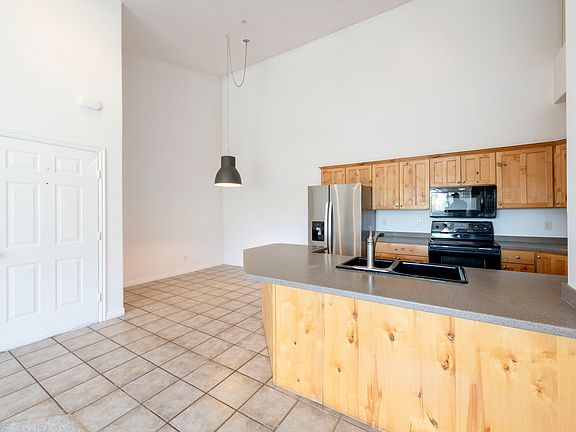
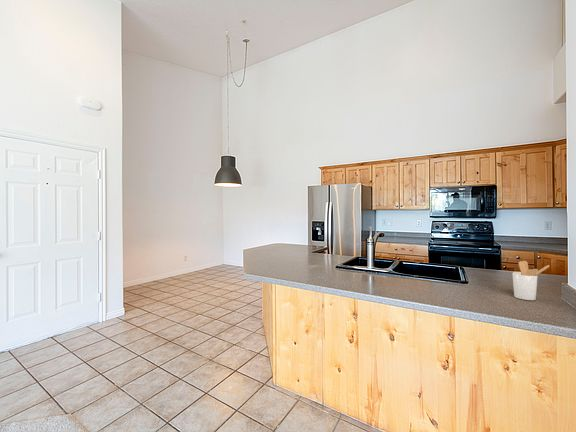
+ utensil holder [511,260,550,301]
